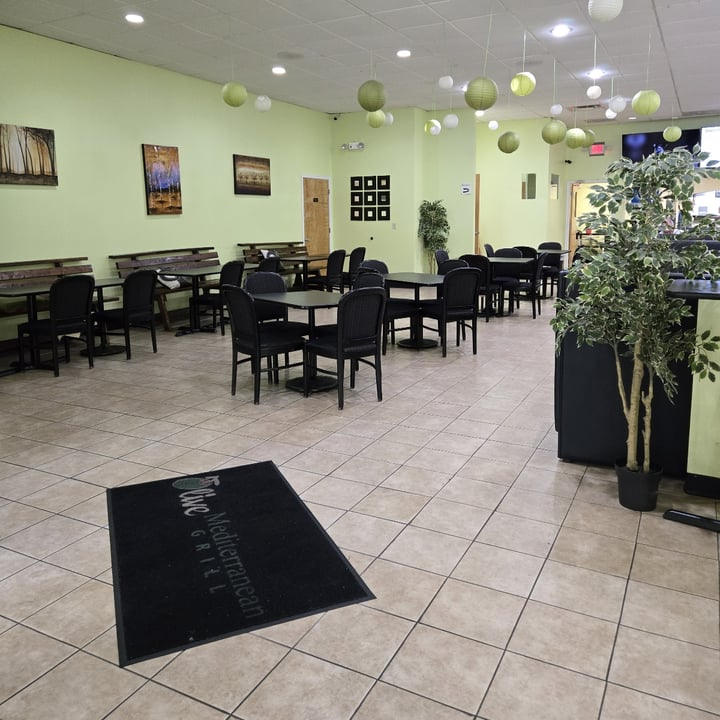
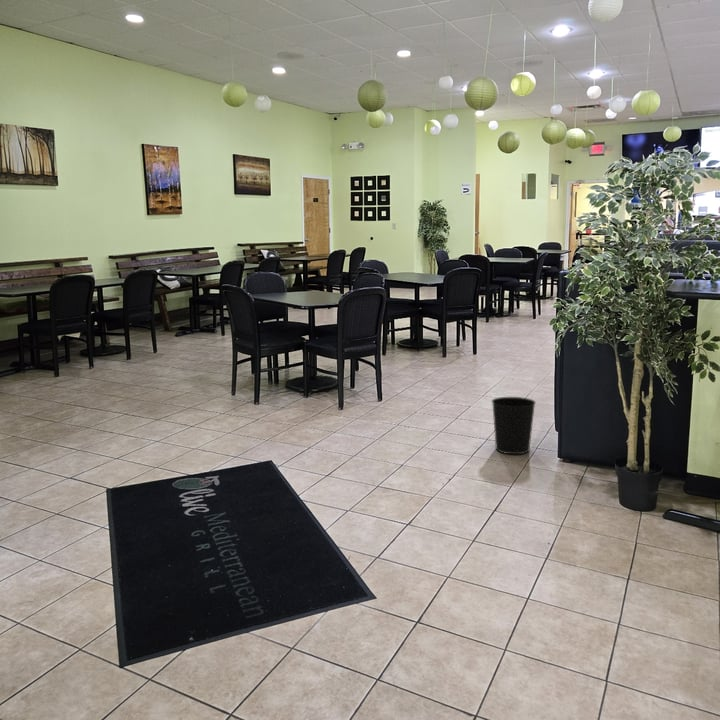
+ wastebasket [491,396,537,455]
